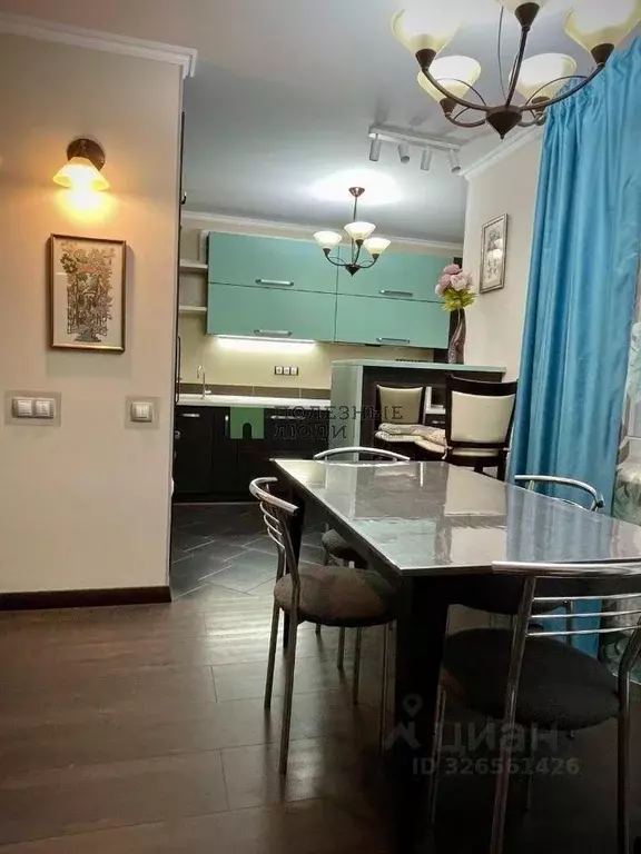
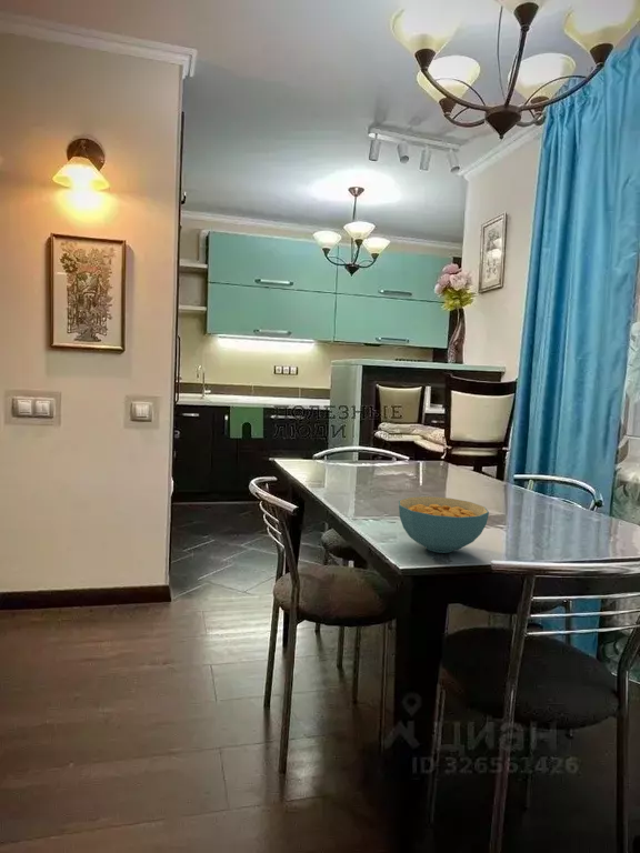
+ cereal bowl [398,495,490,554]
